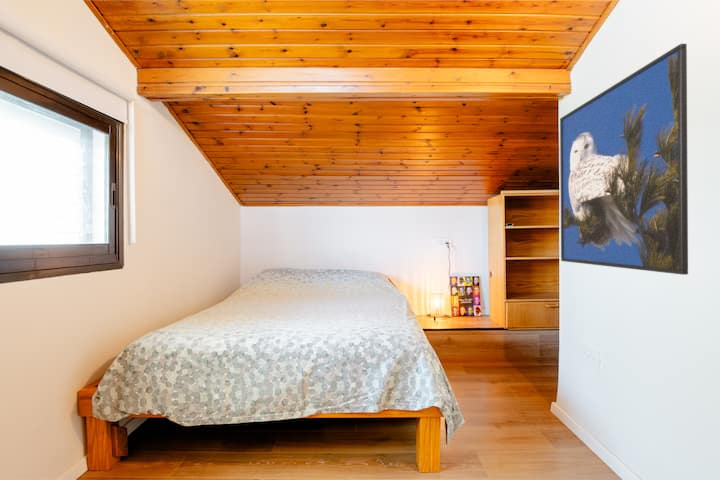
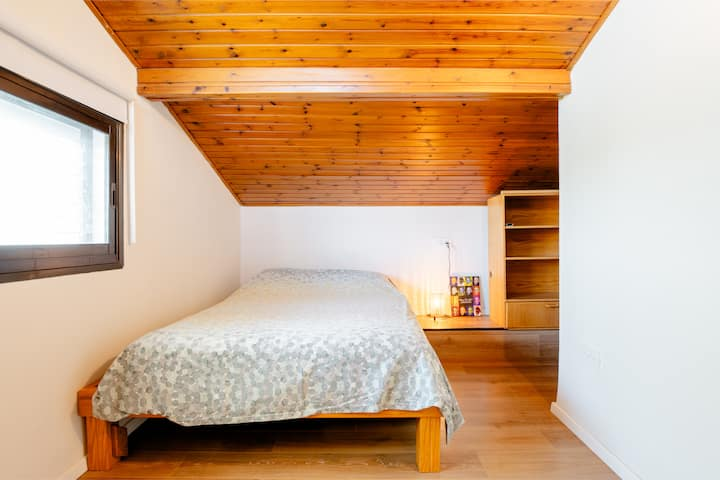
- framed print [559,43,689,276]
